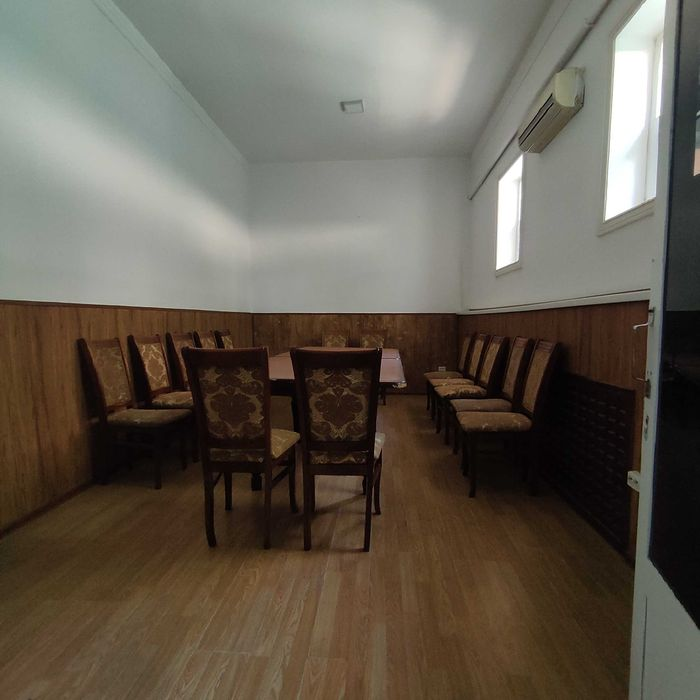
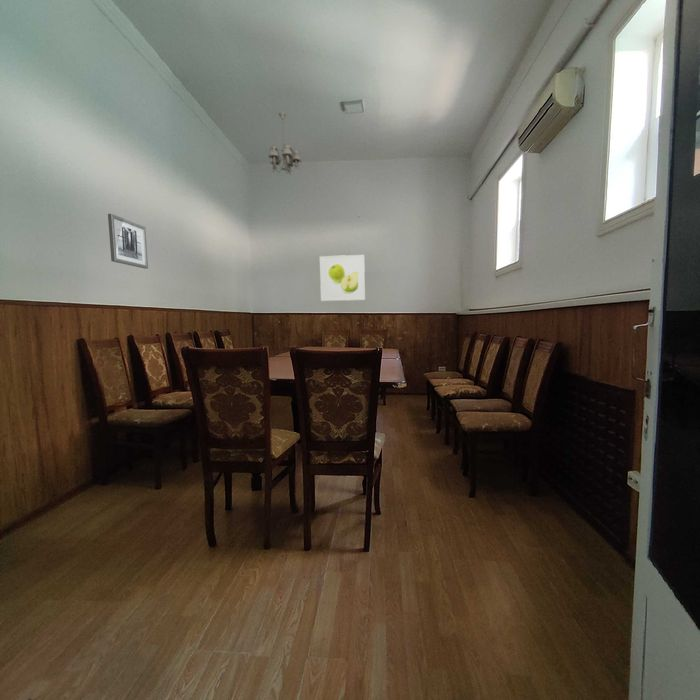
+ wall art [107,213,149,270]
+ chandelier [268,111,302,176]
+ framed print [319,254,366,302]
